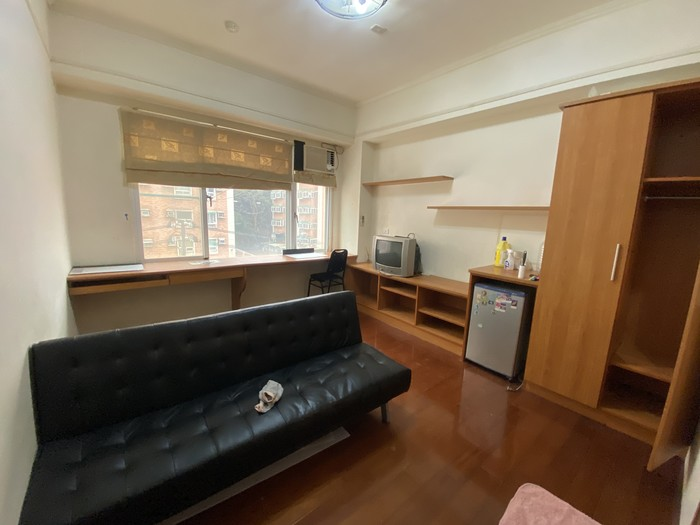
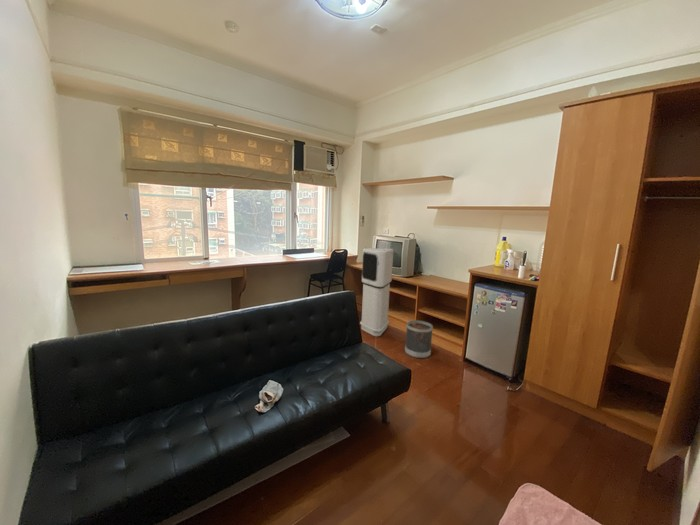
+ wastebasket [404,319,434,359]
+ air purifier [359,247,394,337]
